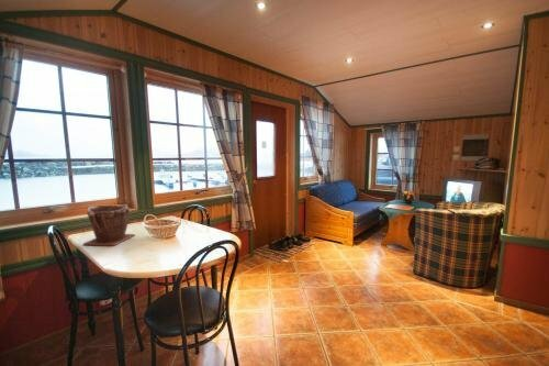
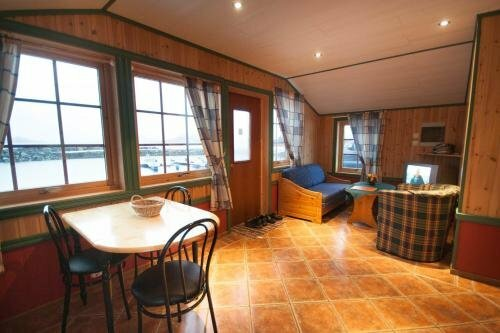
- plant pot [82,203,136,247]
